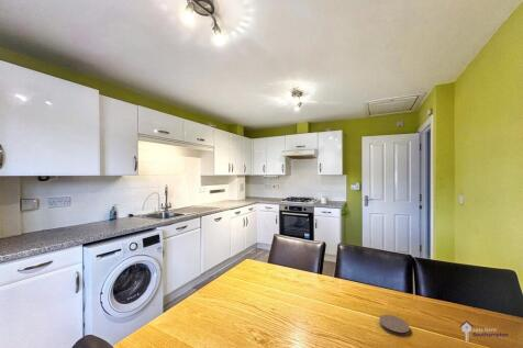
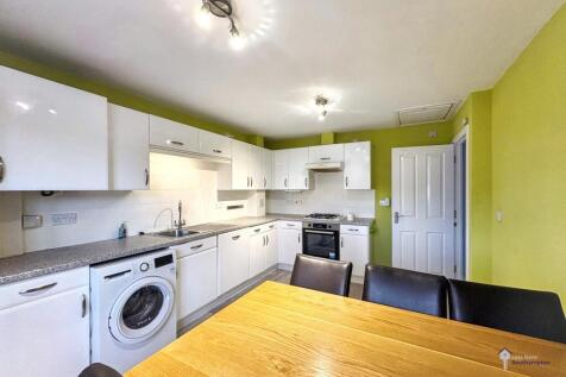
- coaster [378,314,411,337]
